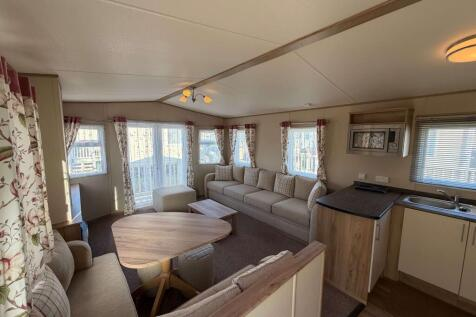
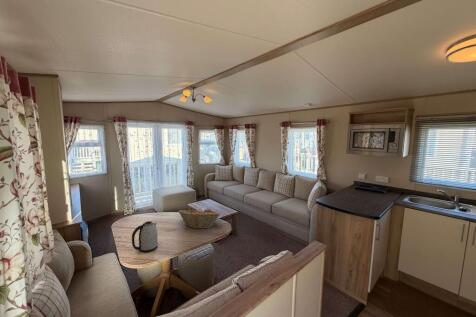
+ fruit basket [177,207,221,230]
+ kettle [131,220,159,253]
